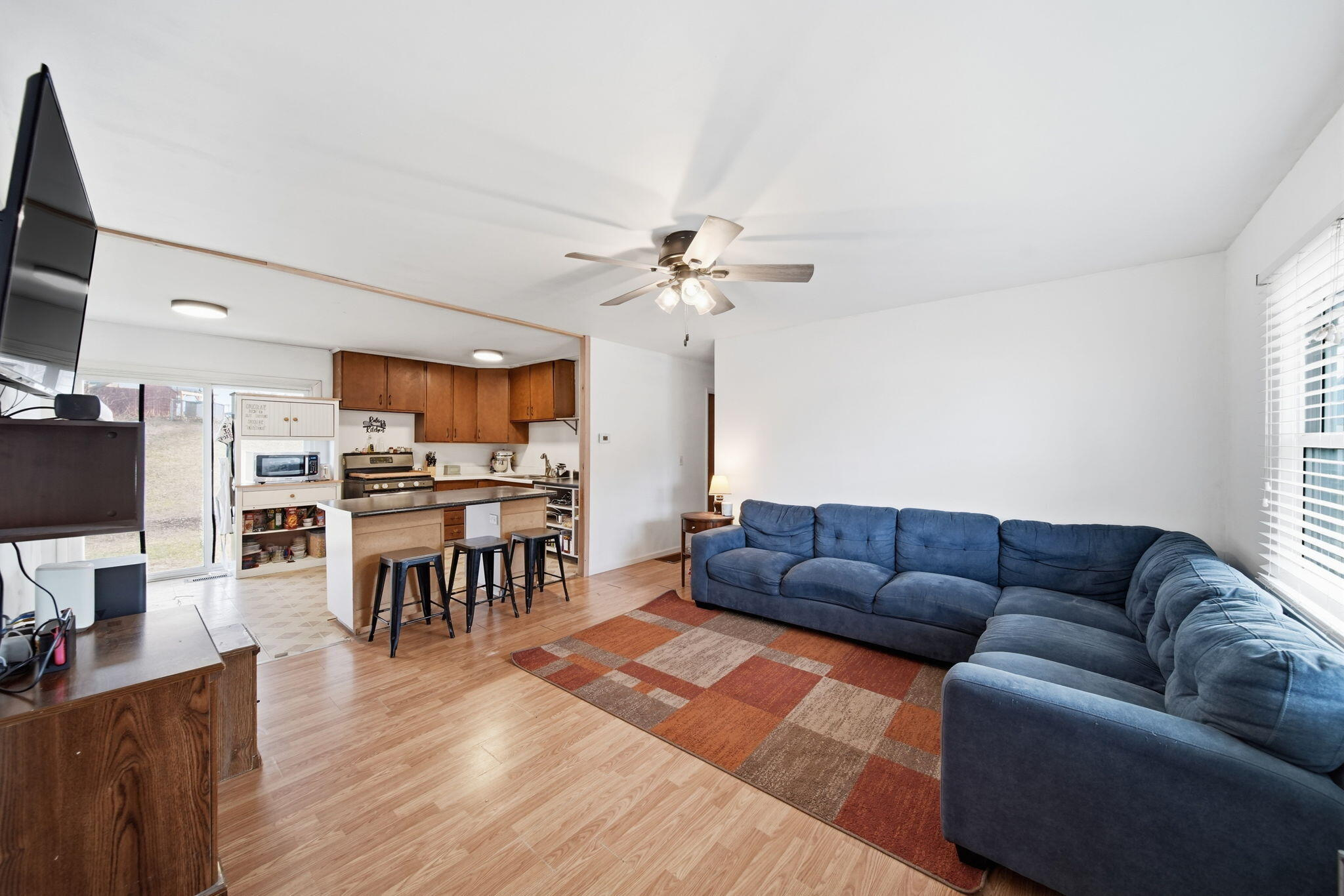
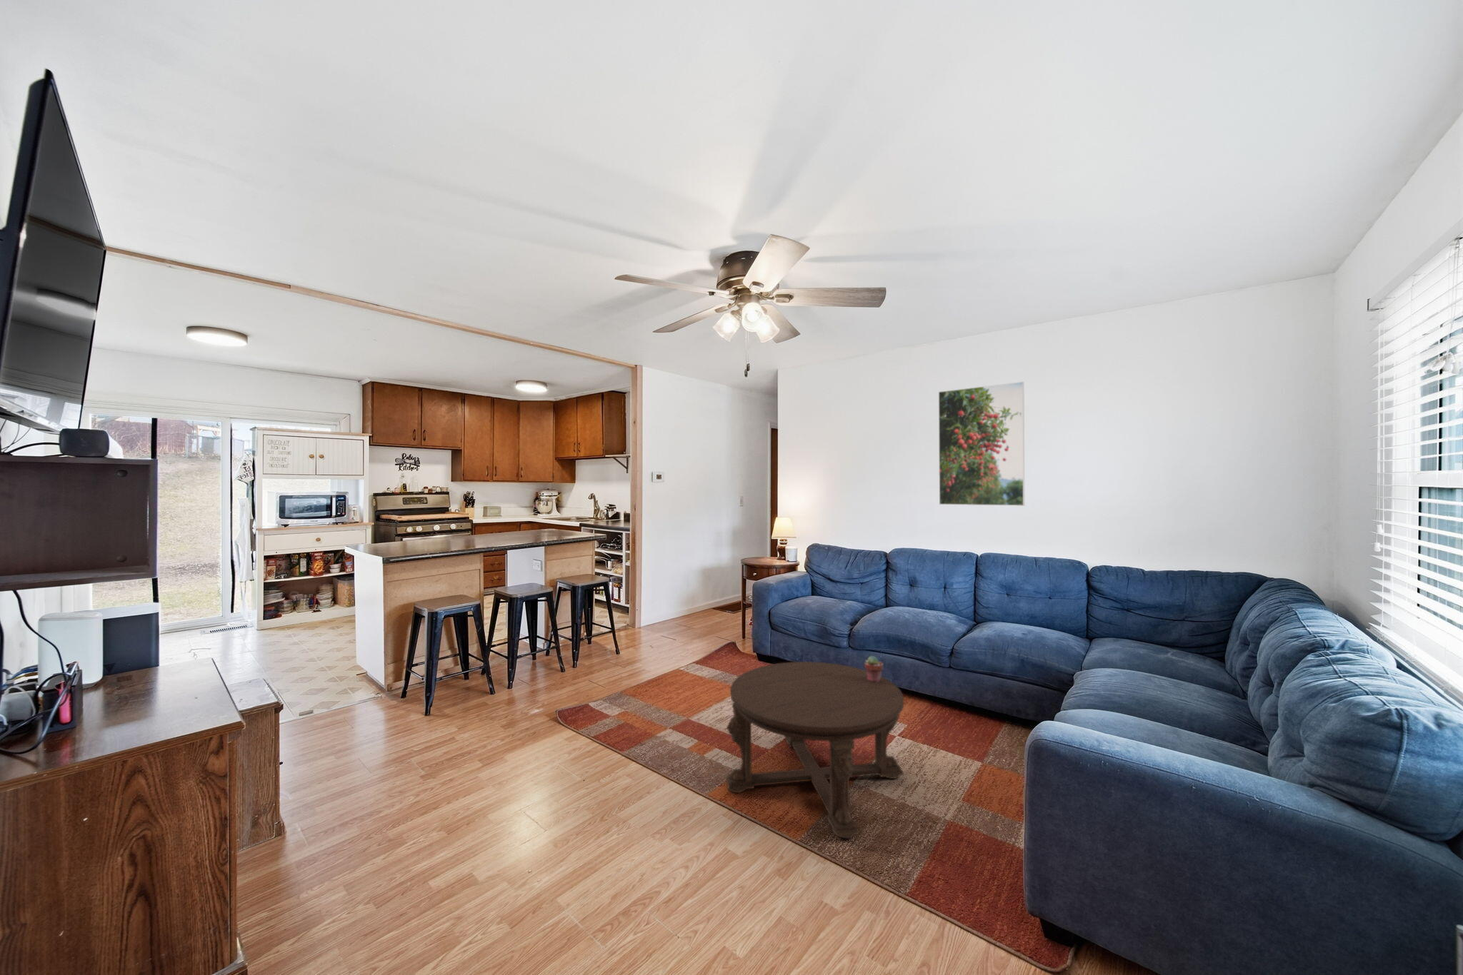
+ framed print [938,381,1025,507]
+ coffee table [725,661,905,839]
+ potted succulent [863,655,884,682]
